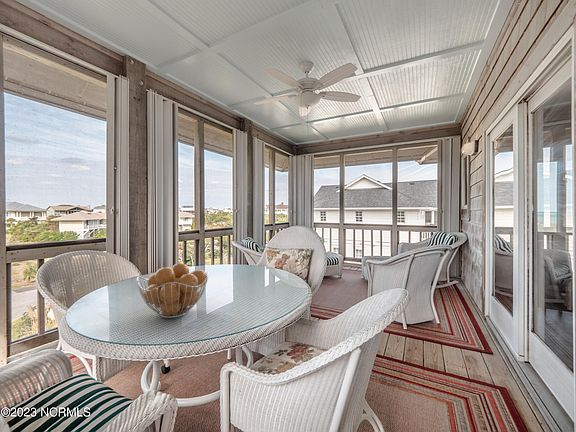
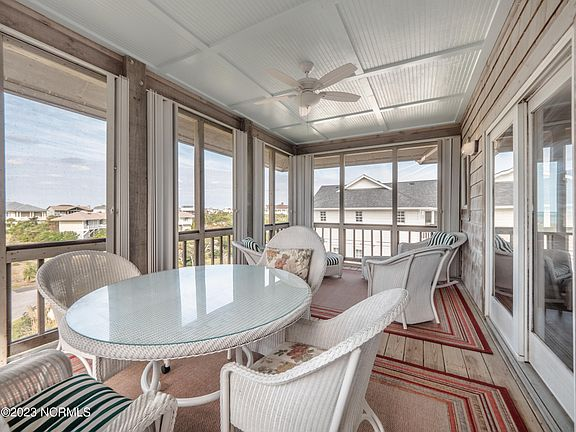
- fruit basket [136,262,210,319]
